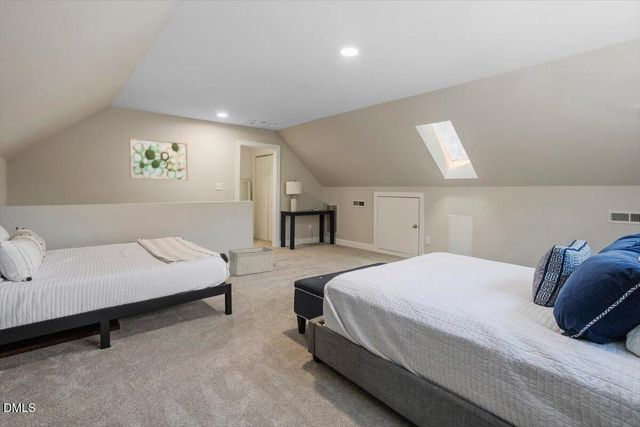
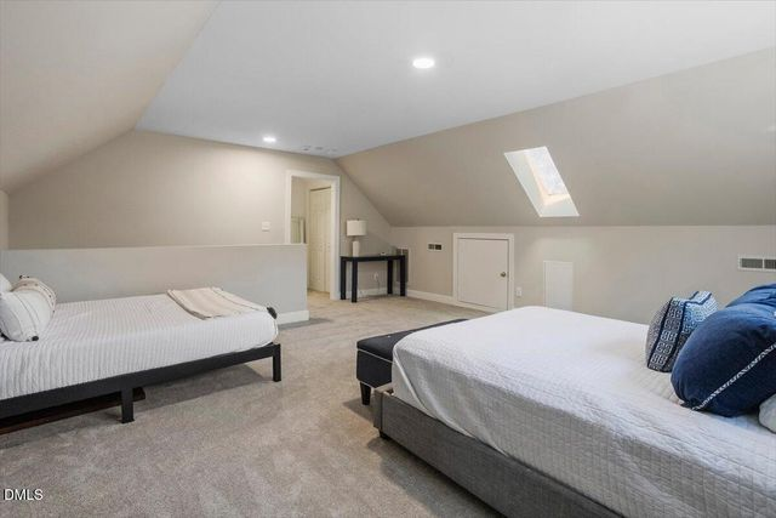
- wall art [128,137,189,181]
- storage bin [228,246,275,277]
